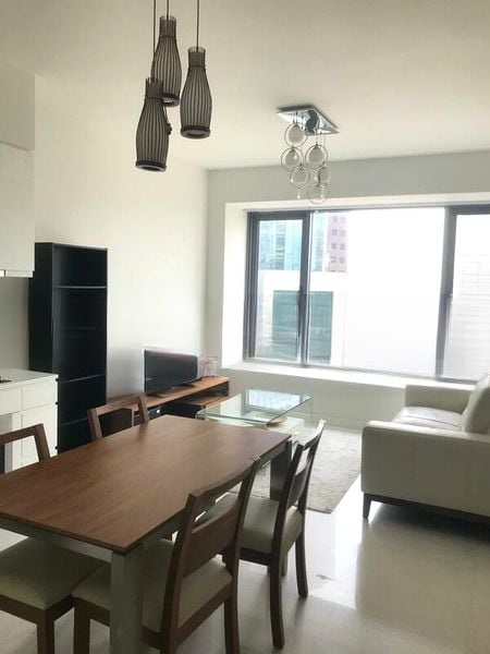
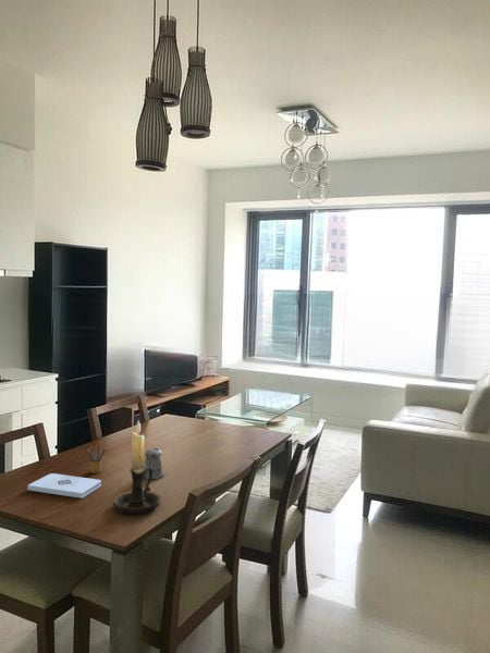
+ pencil box [87,443,107,475]
+ notepad [27,472,102,500]
+ pepper shaker [145,446,164,480]
+ candle holder [112,420,161,515]
